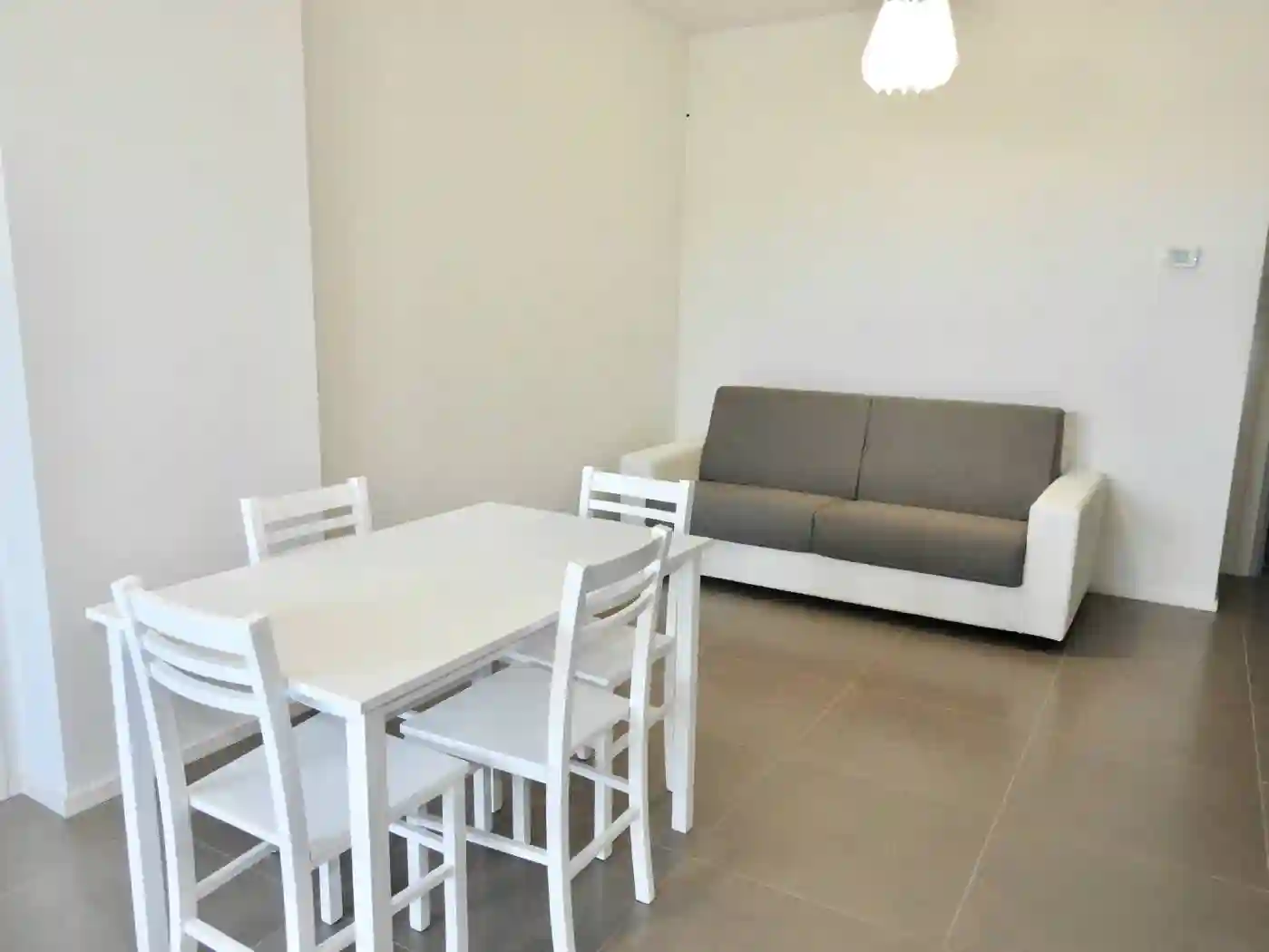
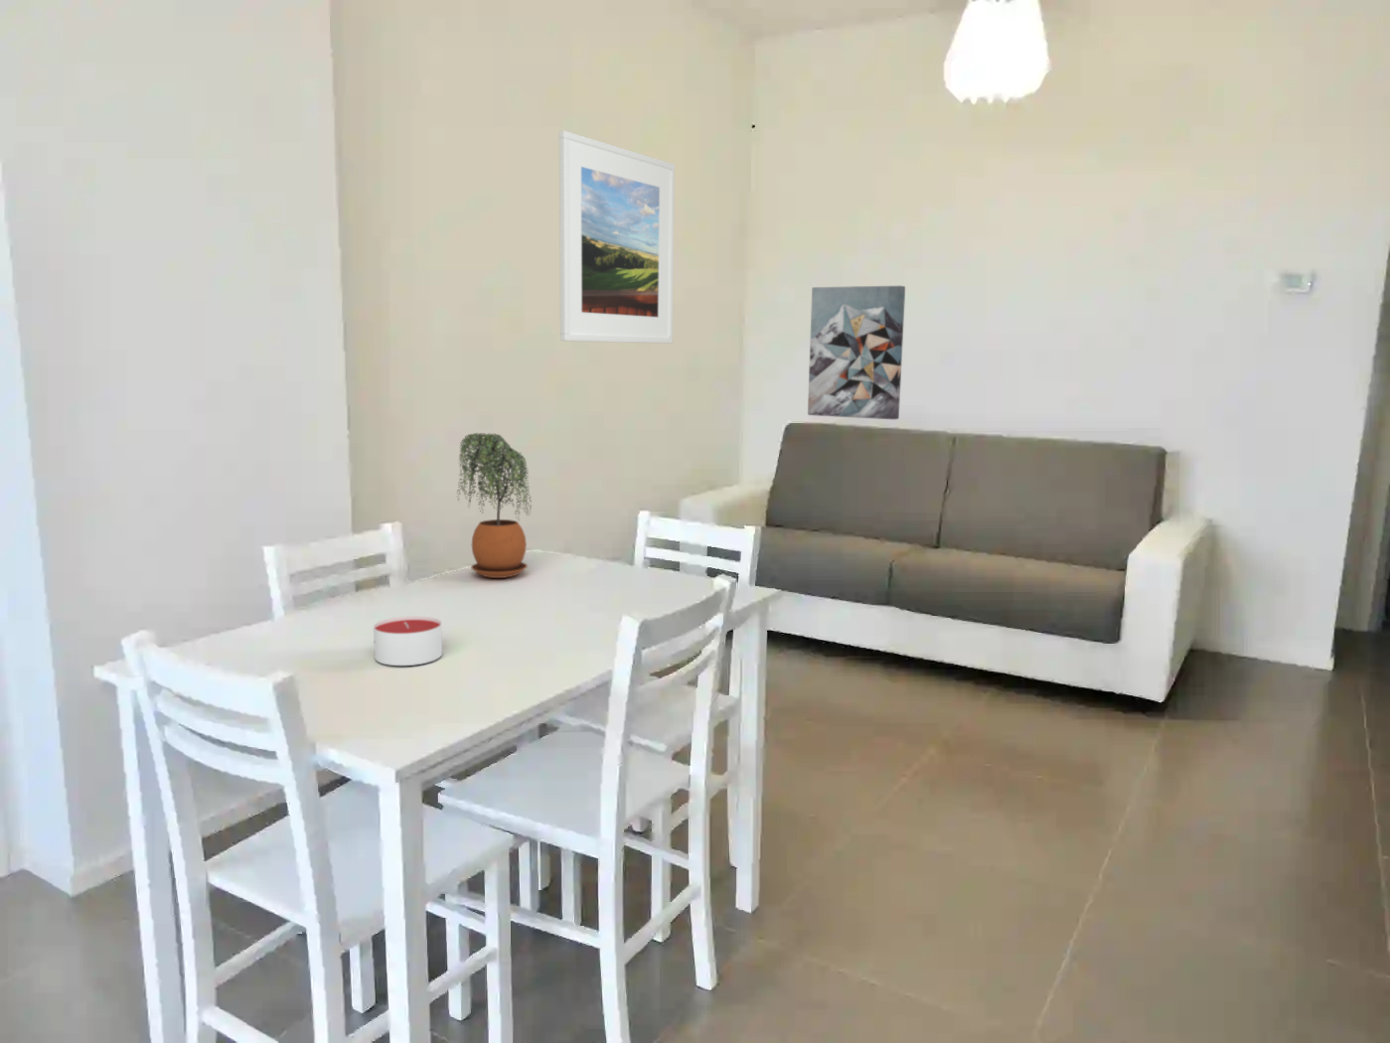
+ potted plant [456,432,532,580]
+ candle [372,615,444,666]
+ wall art [807,285,906,421]
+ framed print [559,129,676,345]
